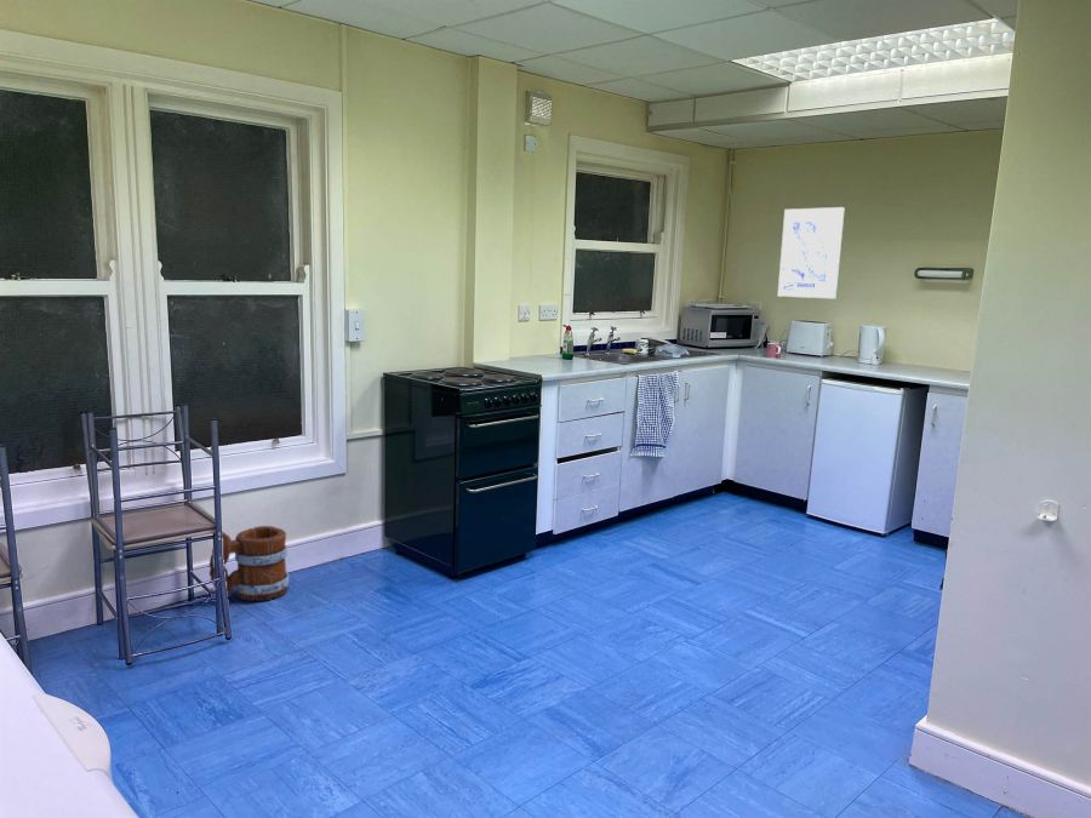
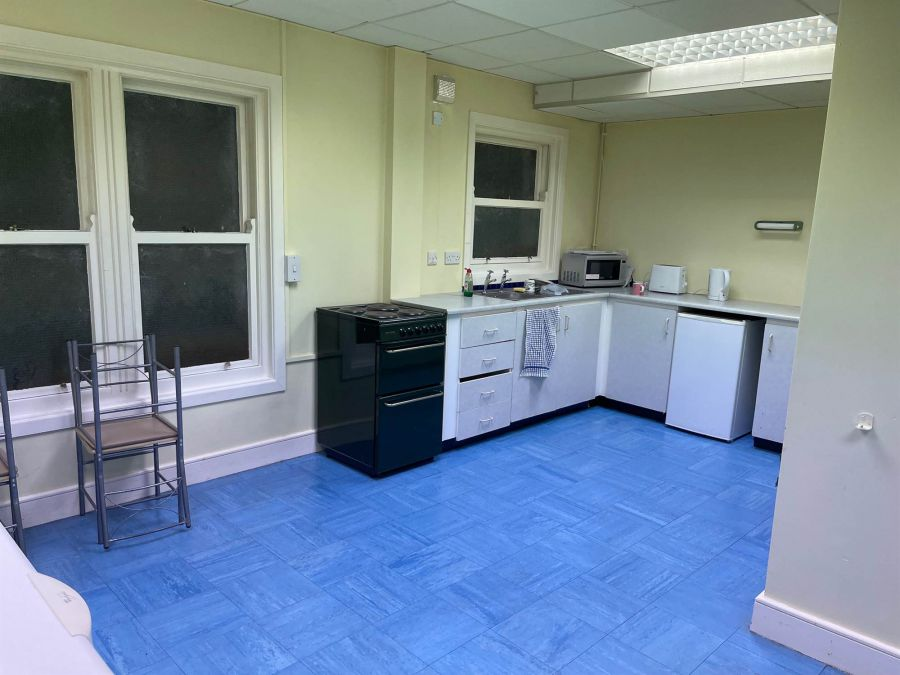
- wall art [777,206,846,299]
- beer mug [209,525,290,602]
